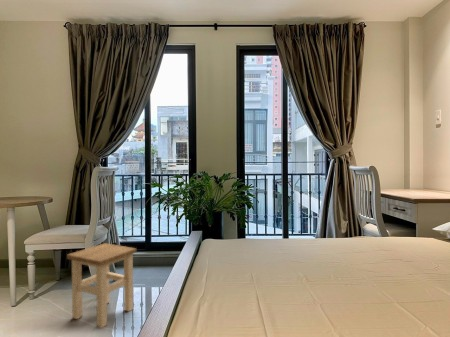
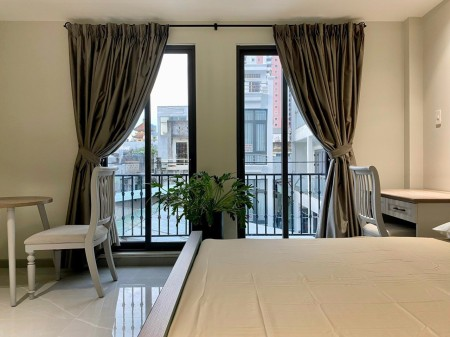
- stool [66,242,137,329]
